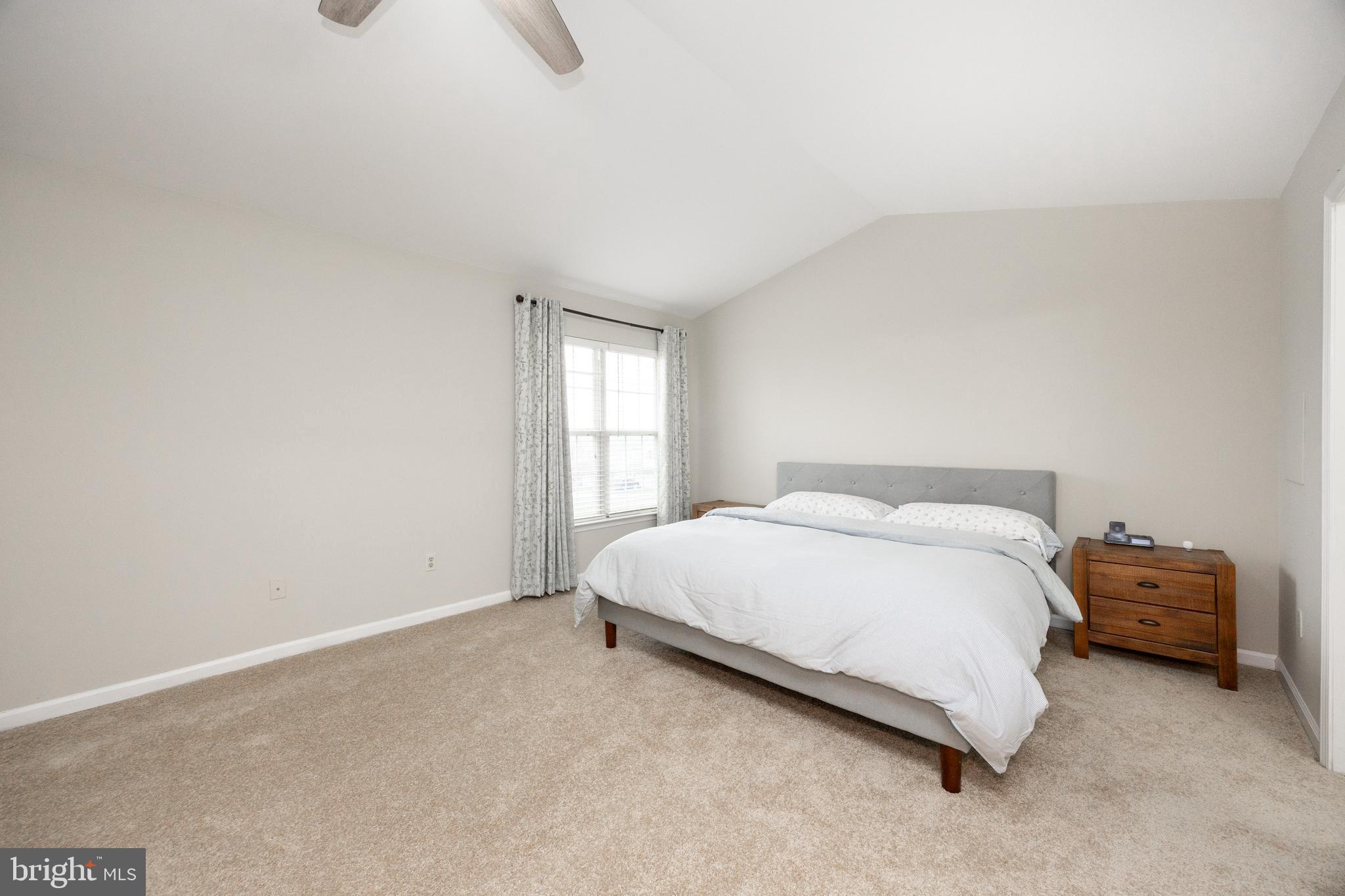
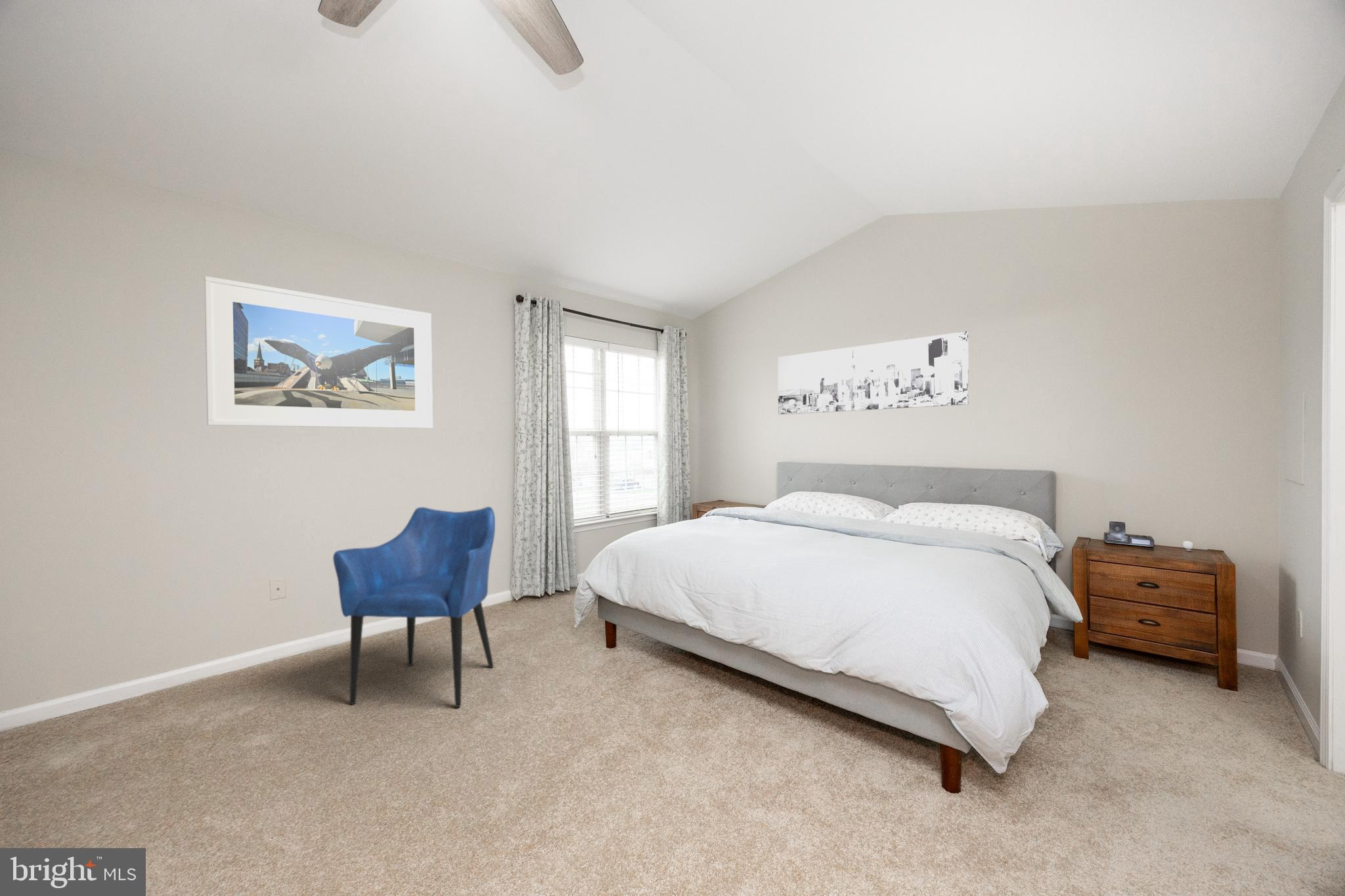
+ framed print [204,276,433,429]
+ wall art [777,331,969,416]
+ armchair [332,506,496,708]
